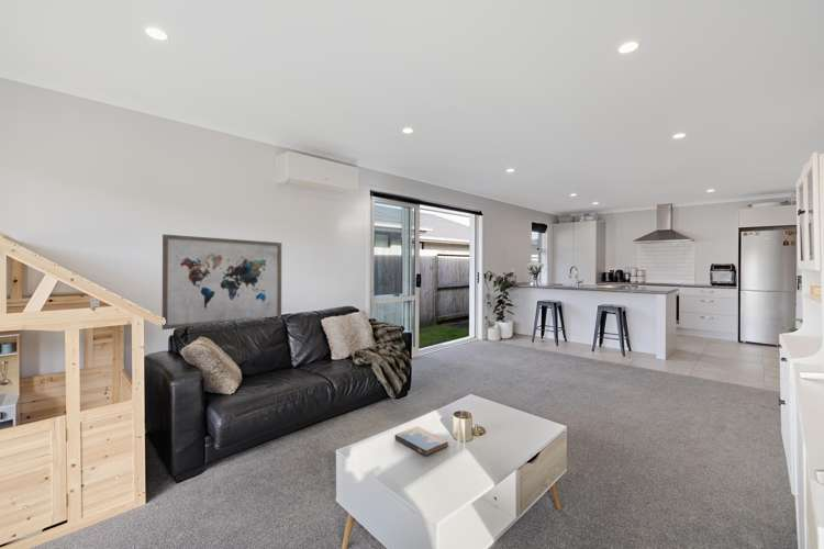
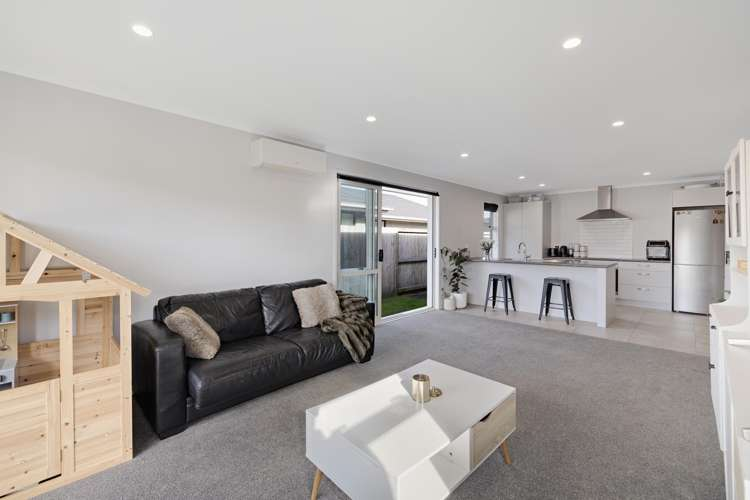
- hardcover book [393,426,449,457]
- wall art [162,234,282,330]
